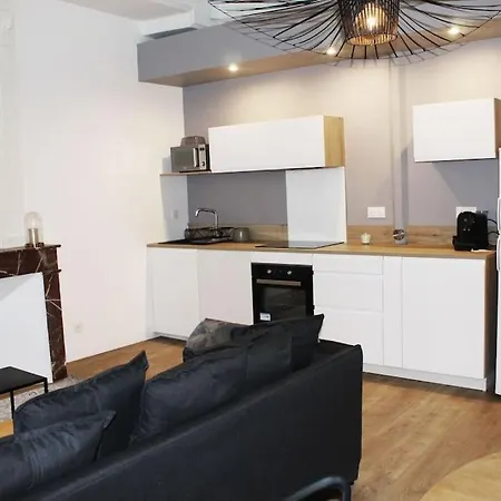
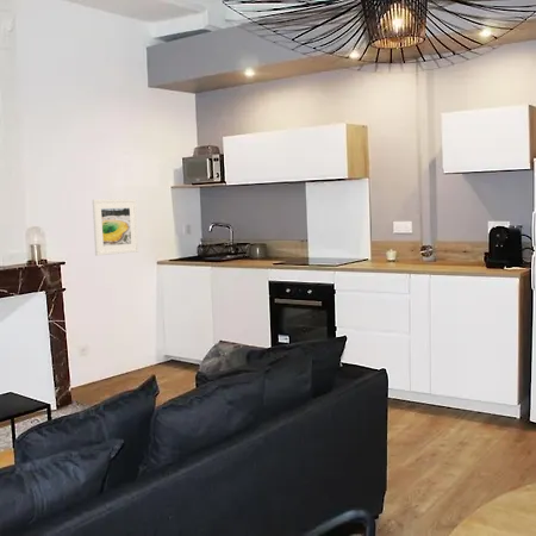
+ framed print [92,198,139,256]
